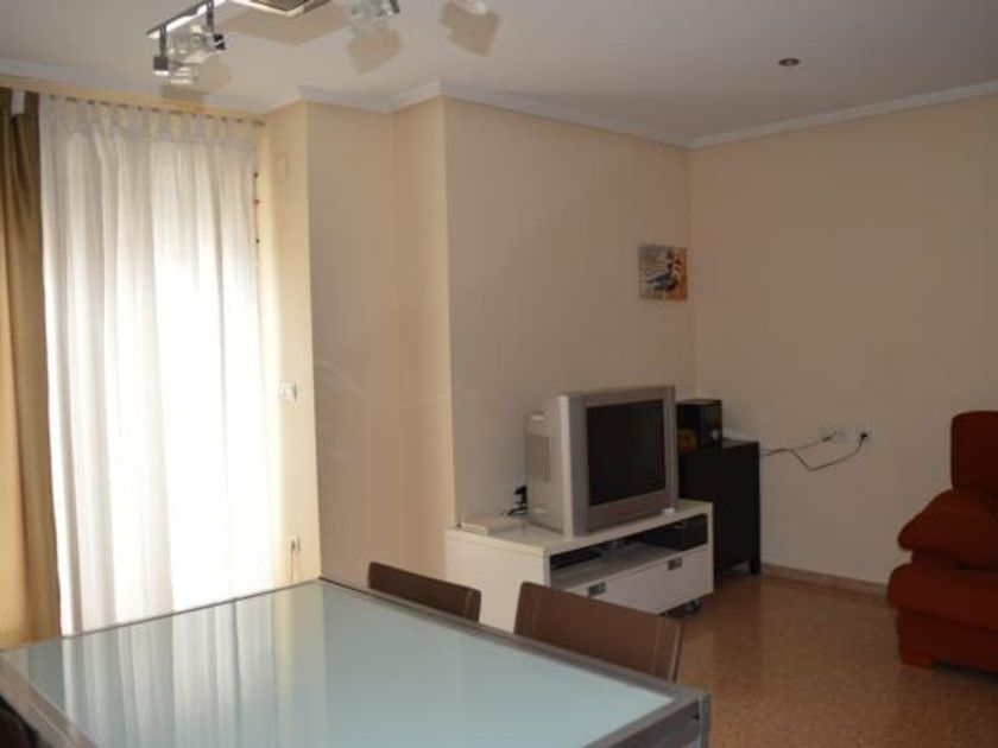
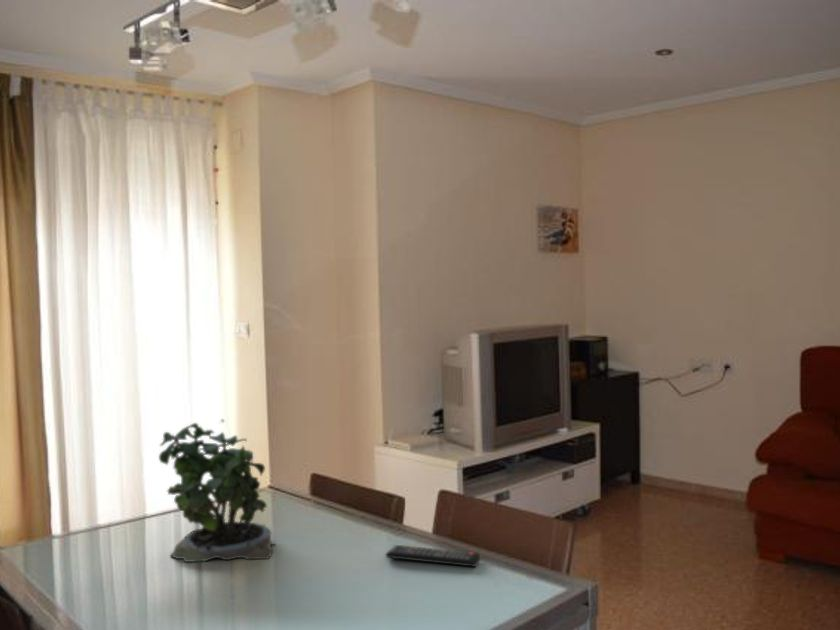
+ potted plant [158,418,276,563]
+ remote control [384,544,481,568]
